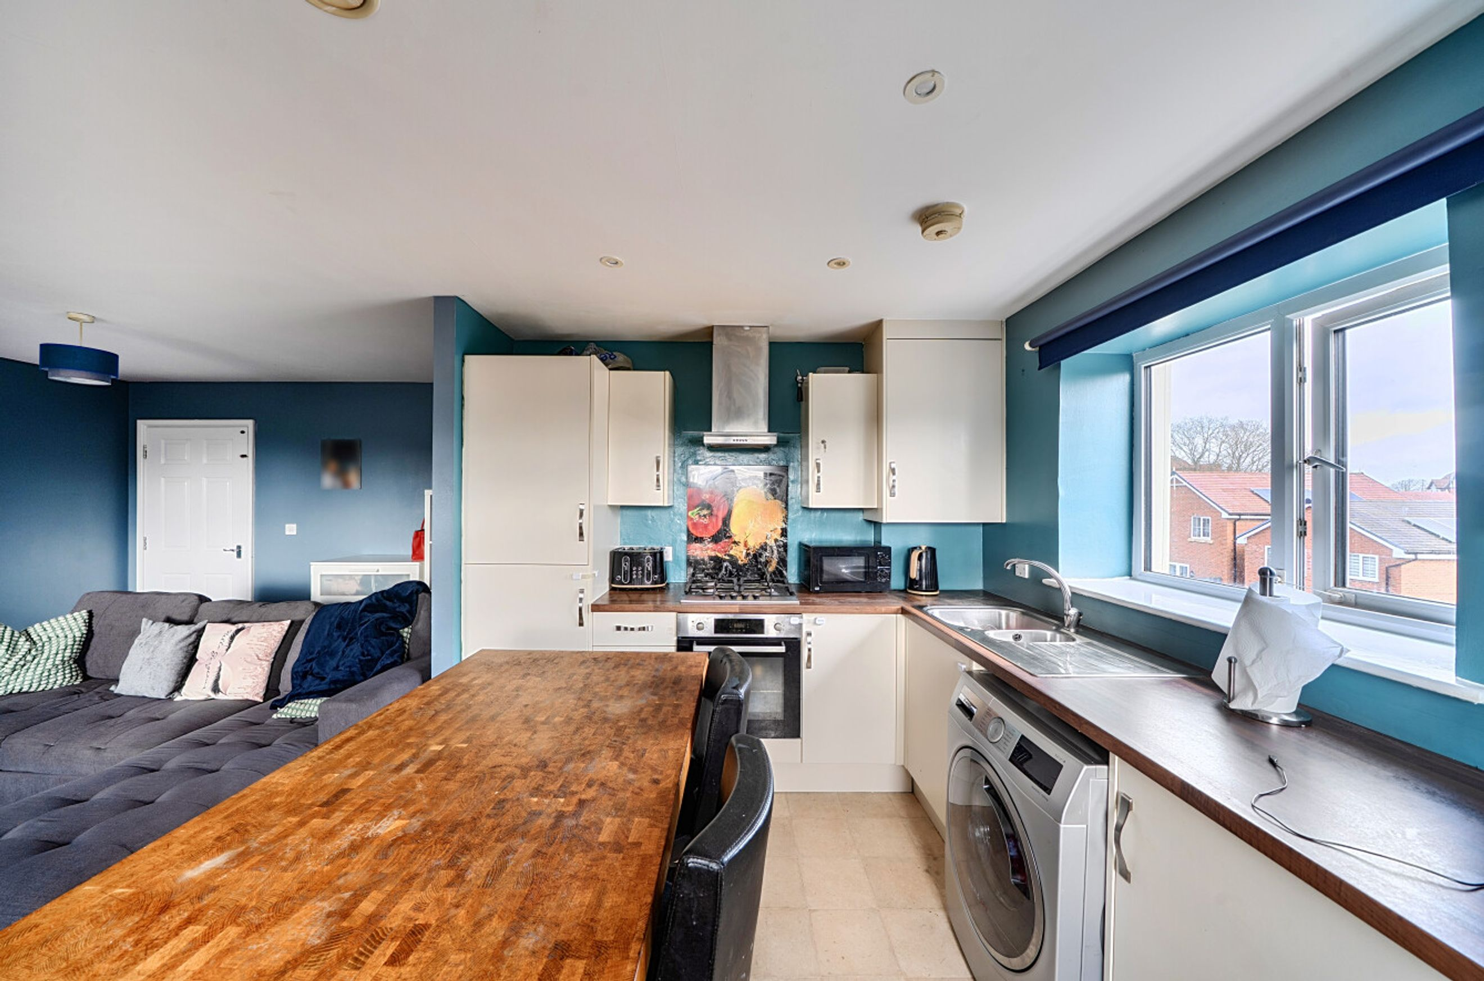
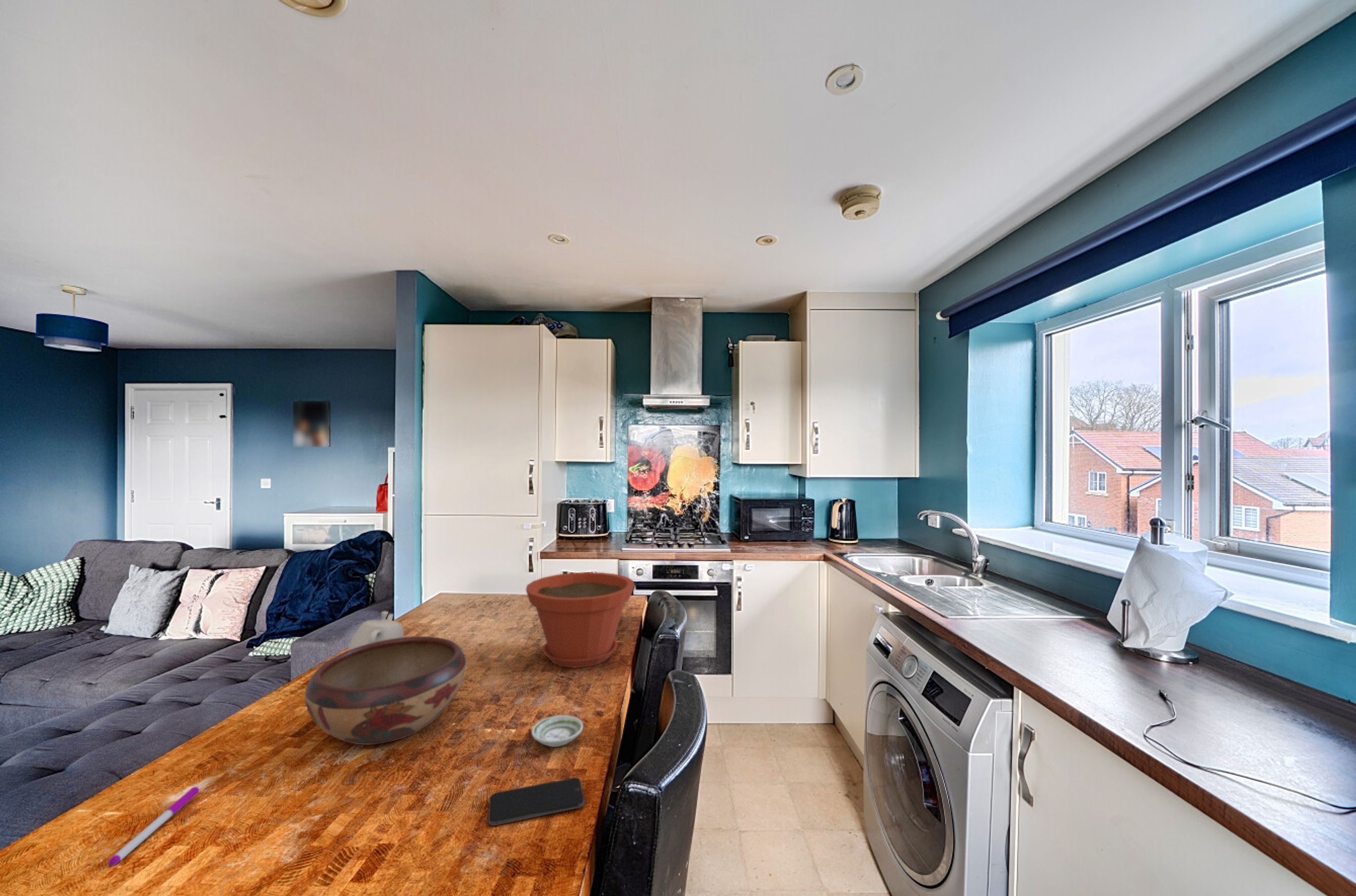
+ saucer [531,715,583,748]
+ plant pot [525,571,635,668]
+ smartphone [488,777,585,826]
+ pen [107,786,200,867]
+ teapot [348,611,405,651]
+ decorative bowl [304,636,467,746]
